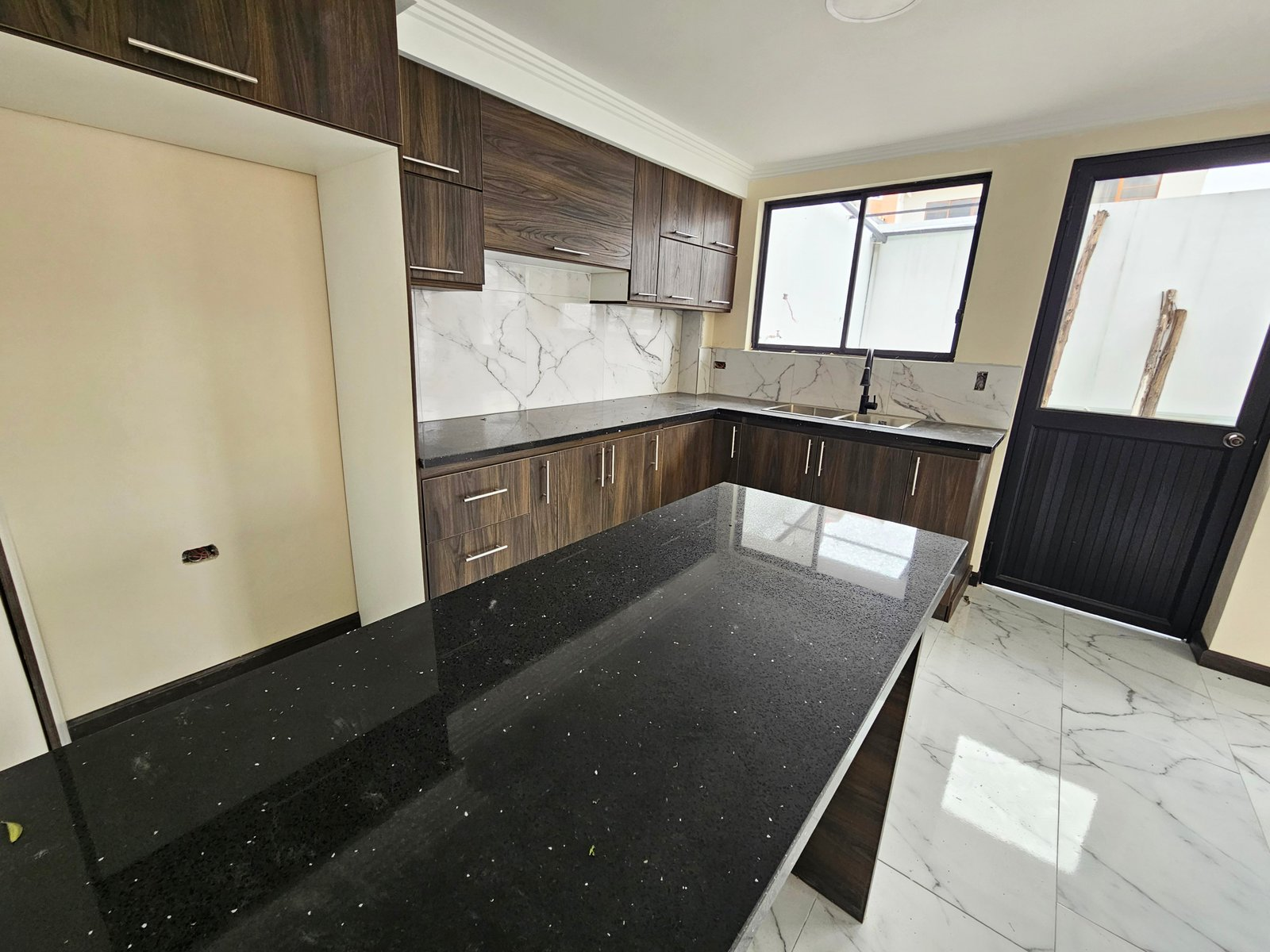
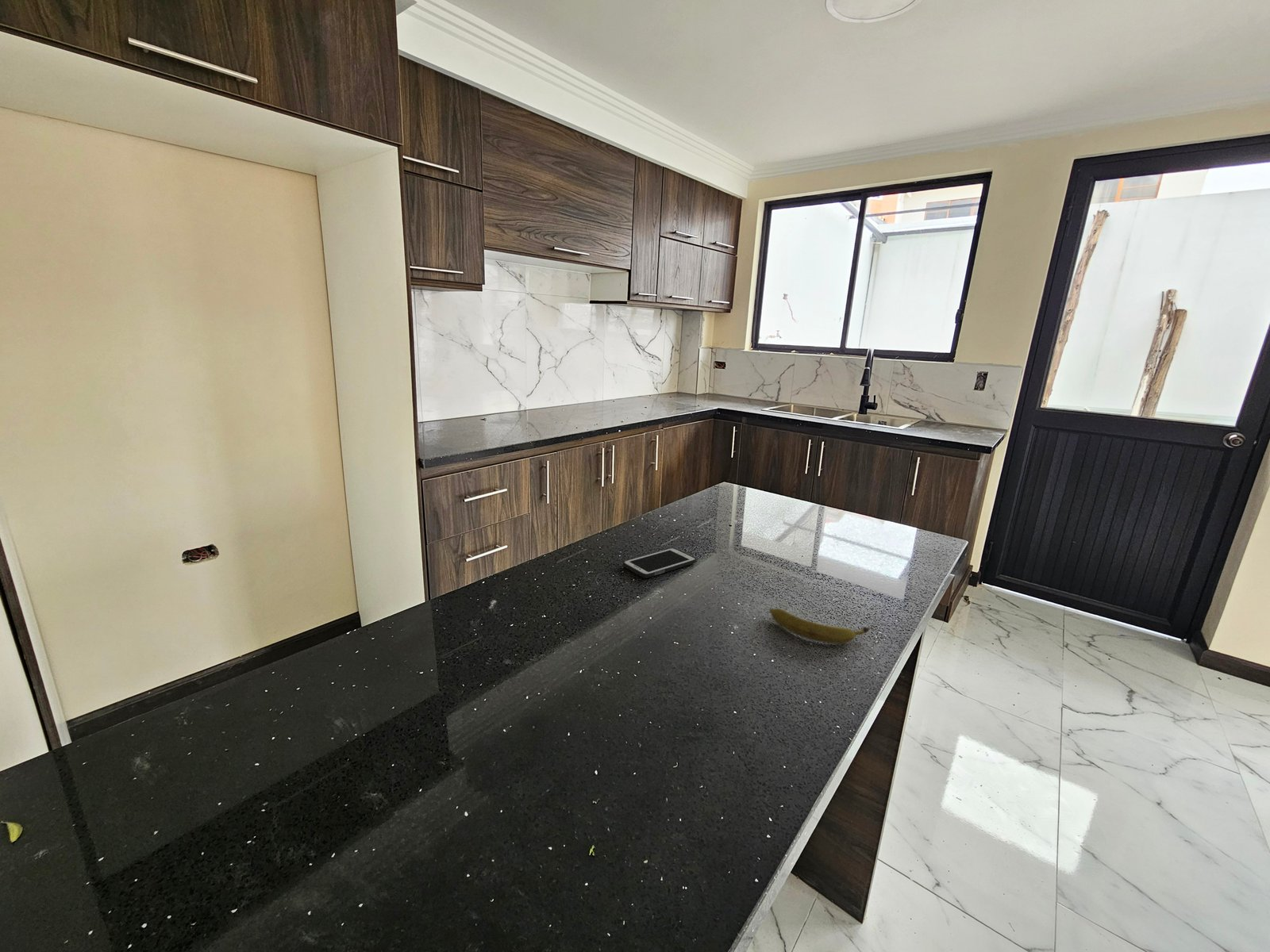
+ cell phone [622,547,697,579]
+ banana [768,608,875,645]
